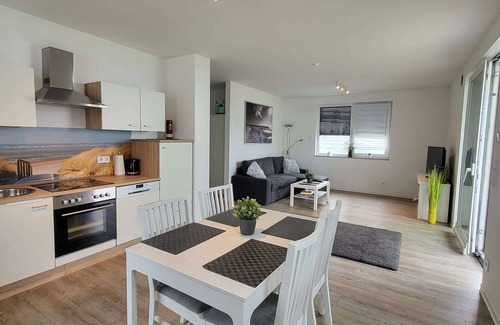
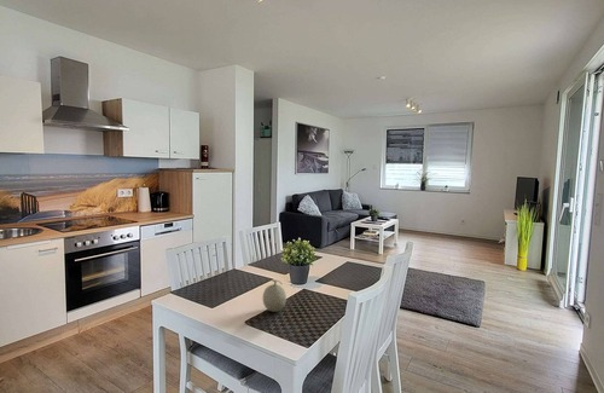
+ fruit [260,277,288,313]
